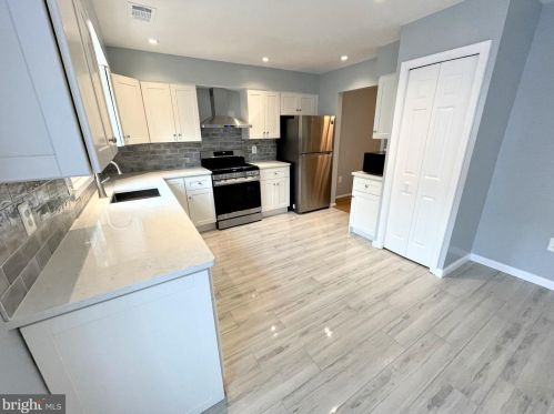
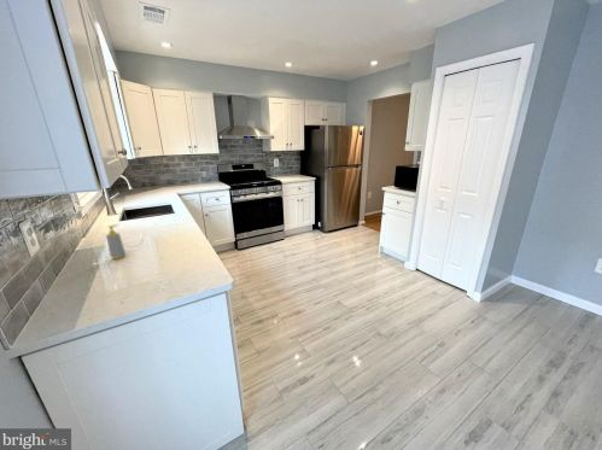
+ soap bottle [105,223,127,261]
